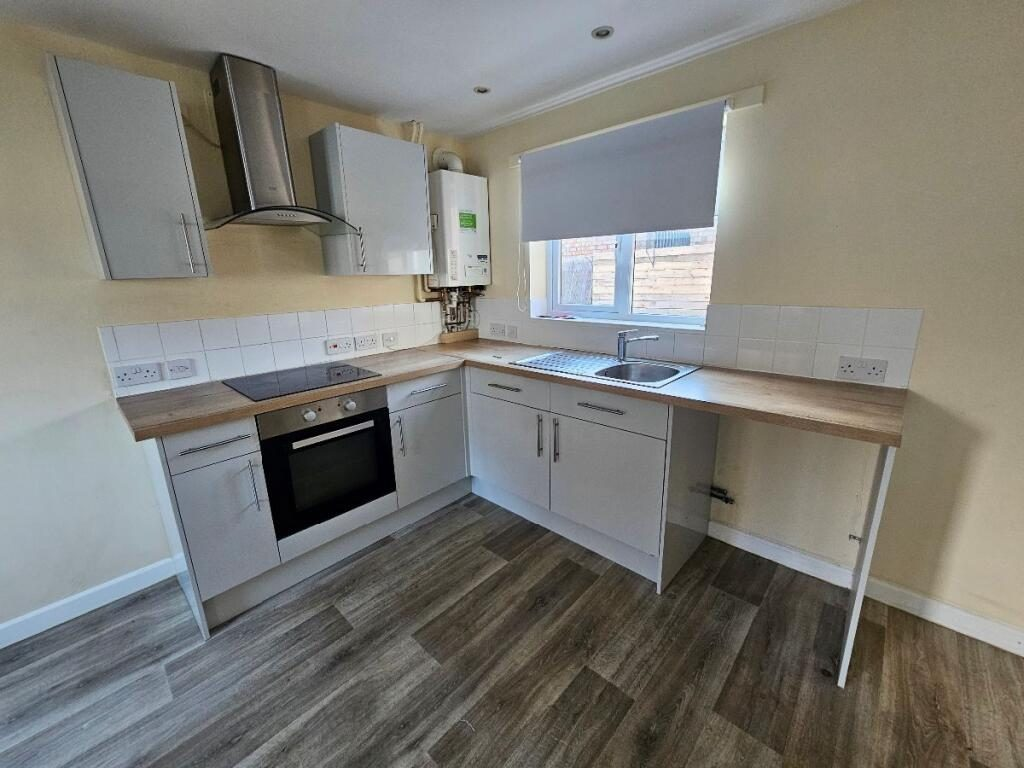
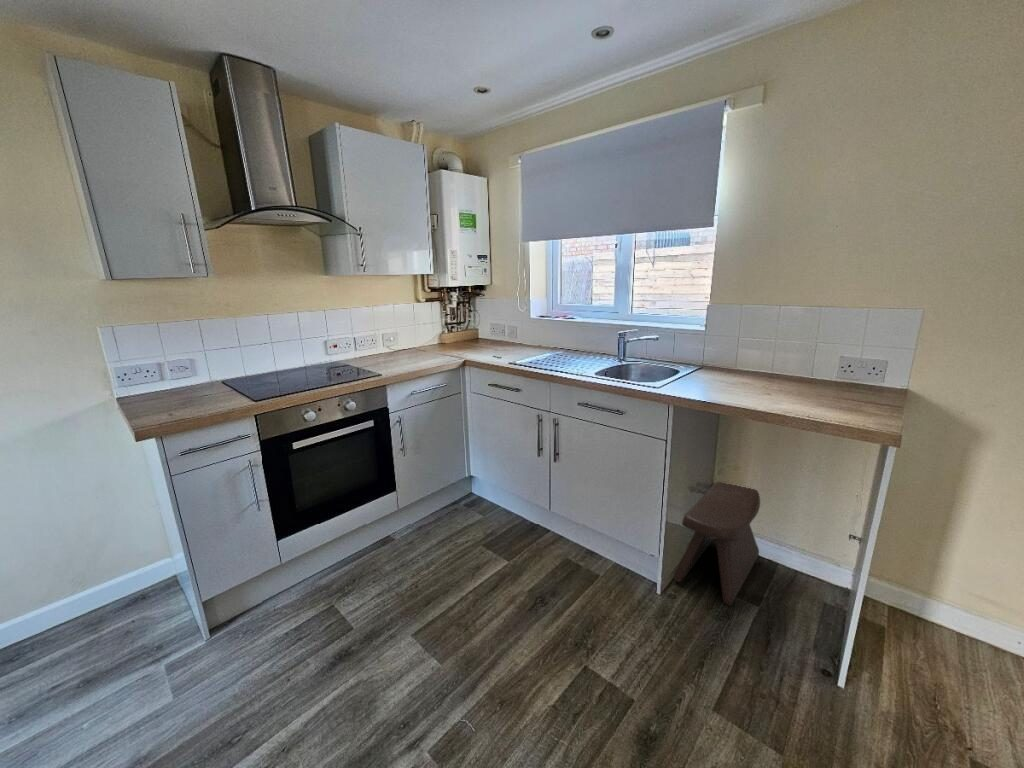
+ stool [673,481,761,606]
